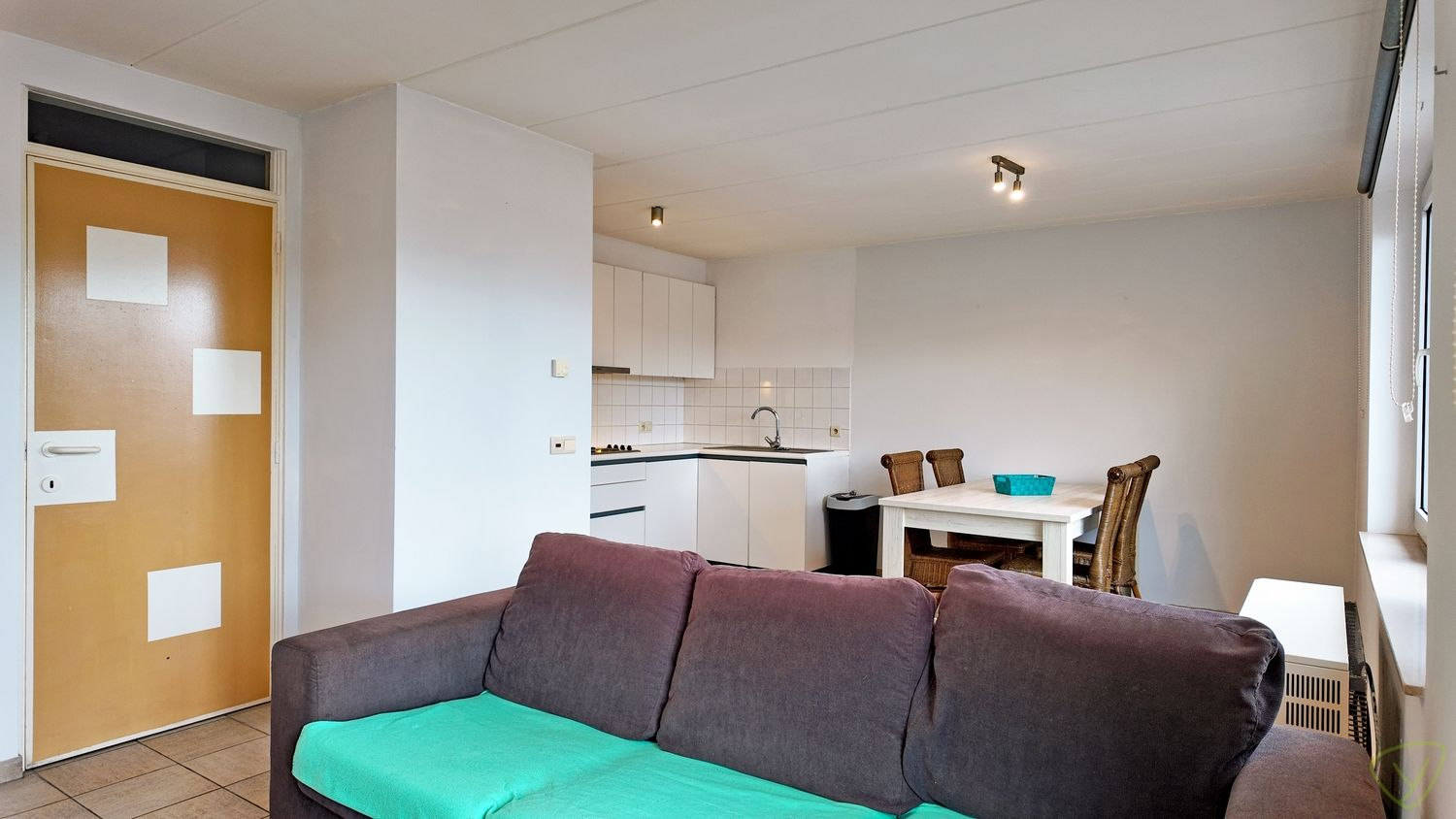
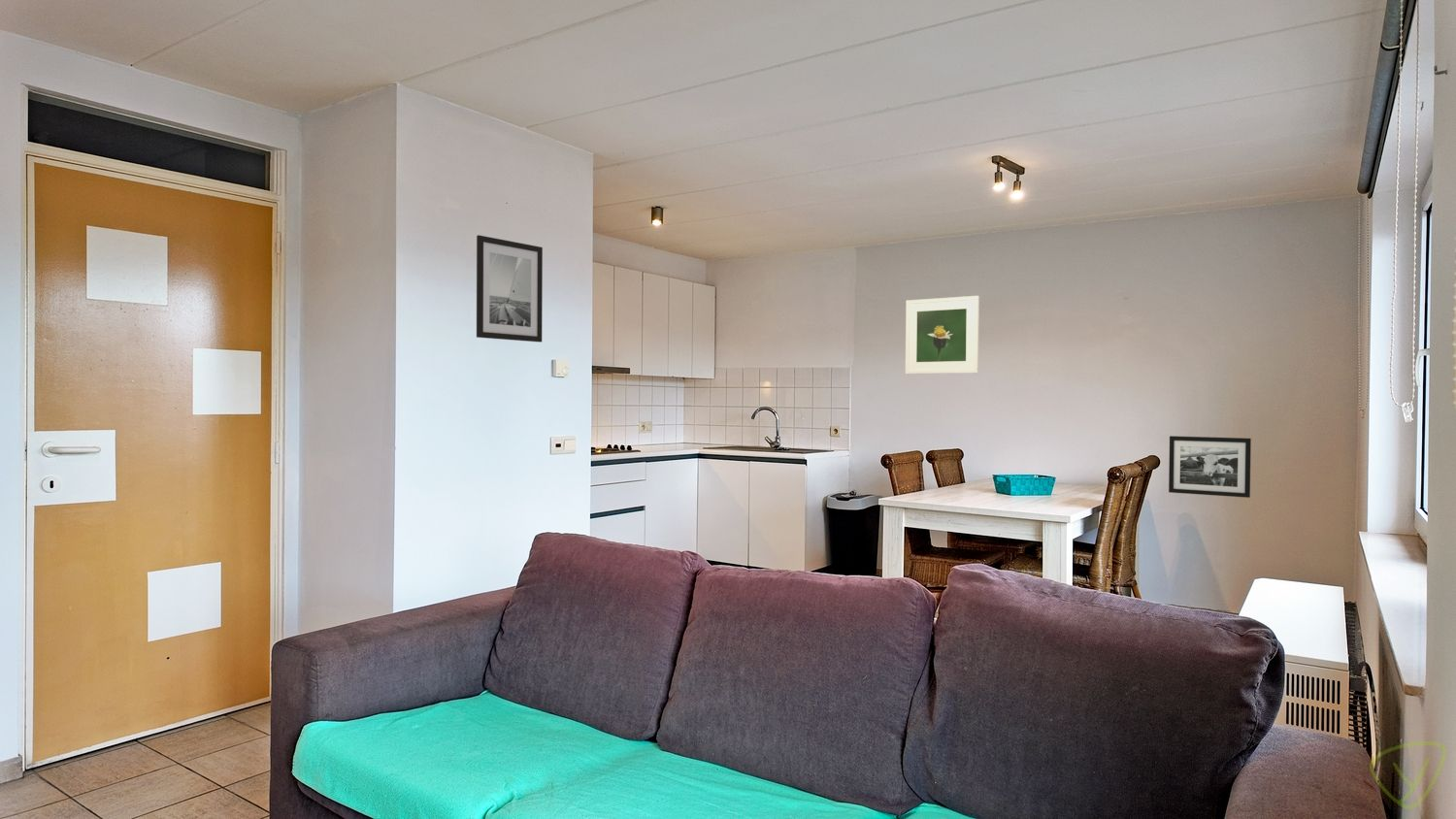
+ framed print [905,295,980,375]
+ wall art [476,234,544,344]
+ picture frame [1168,435,1252,499]
